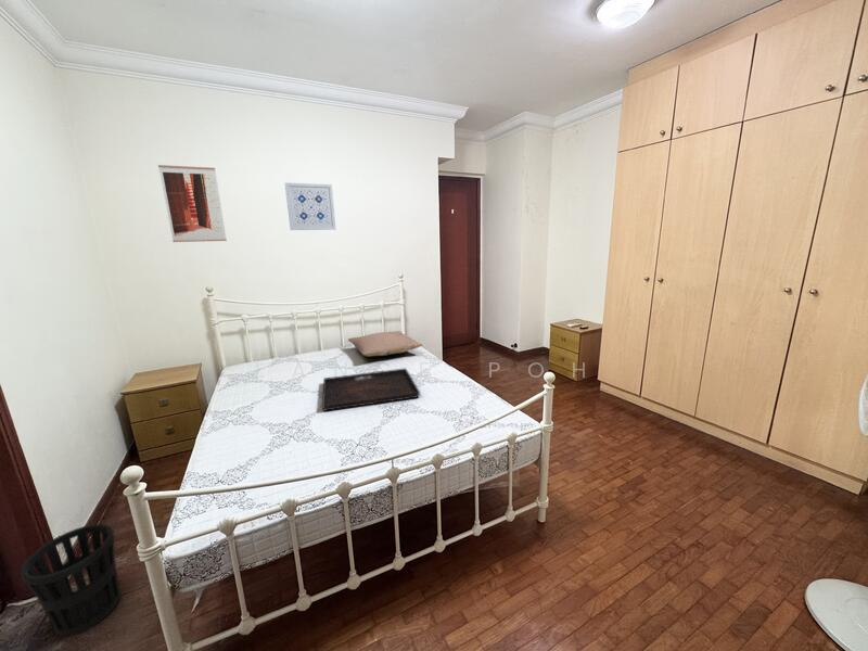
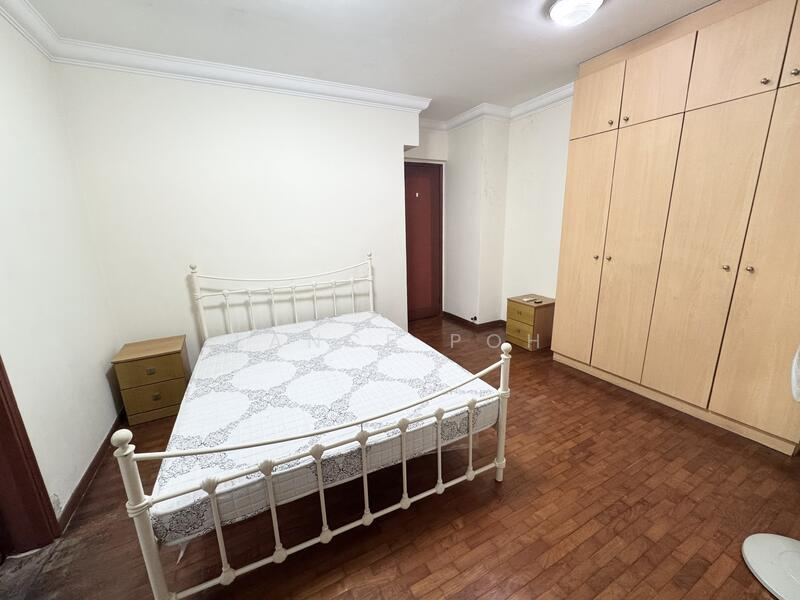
- wastebasket [20,523,122,637]
- wall art [157,164,228,243]
- serving tray [321,367,421,412]
- pillow [347,330,423,358]
- wall art [284,181,336,231]
